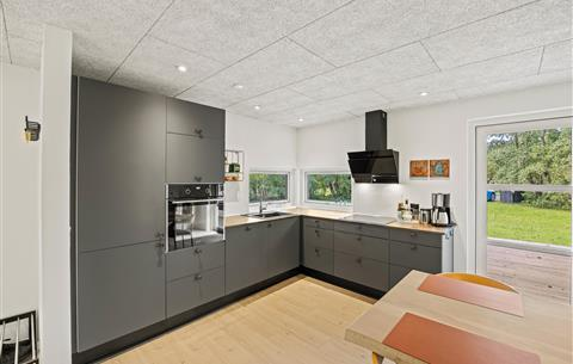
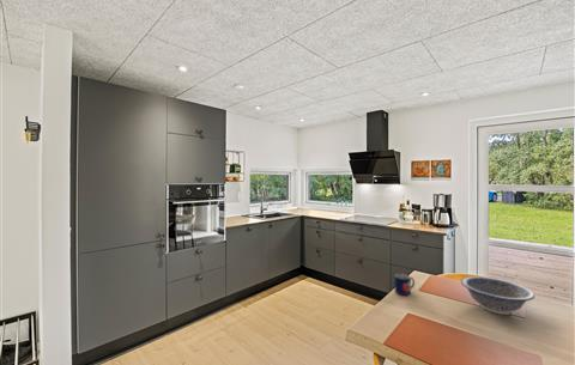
+ mug [393,273,416,297]
+ decorative bowl [460,275,535,316]
